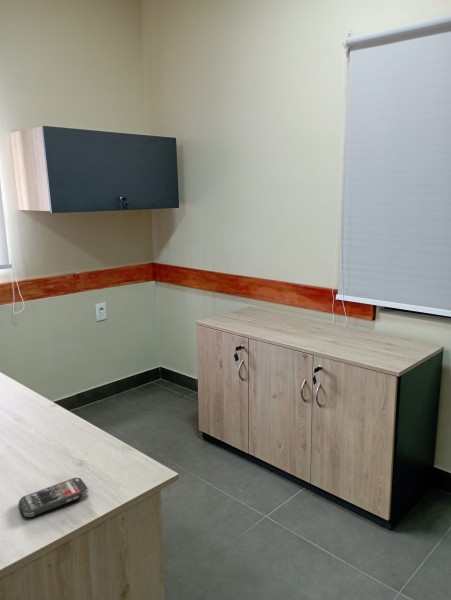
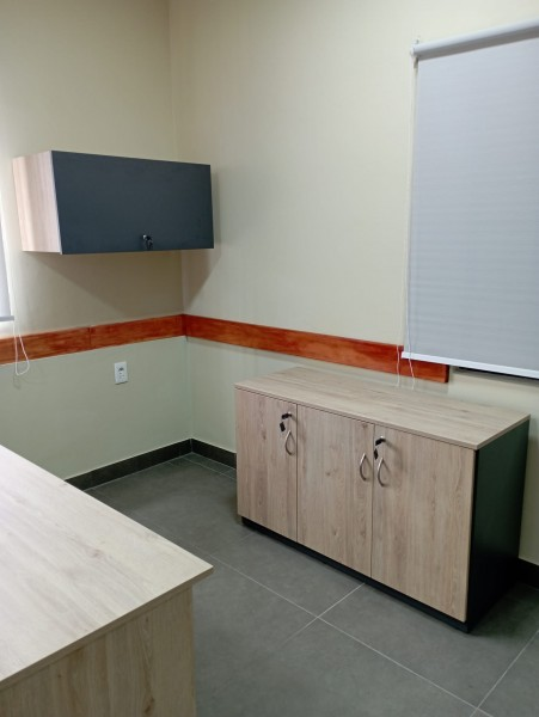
- smartphone [18,477,89,518]
